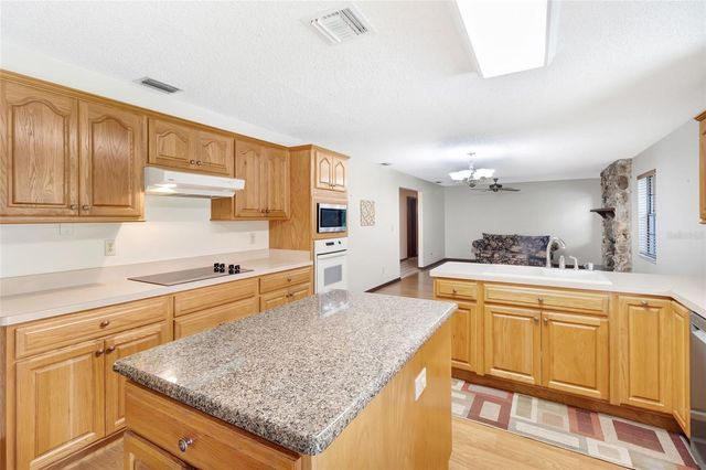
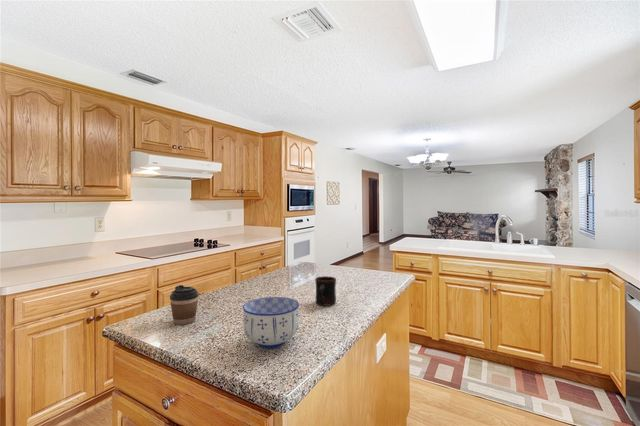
+ bowl [242,296,300,349]
+ mug [314,275,337,307]
+ coffee cup [169,284,200,326]
